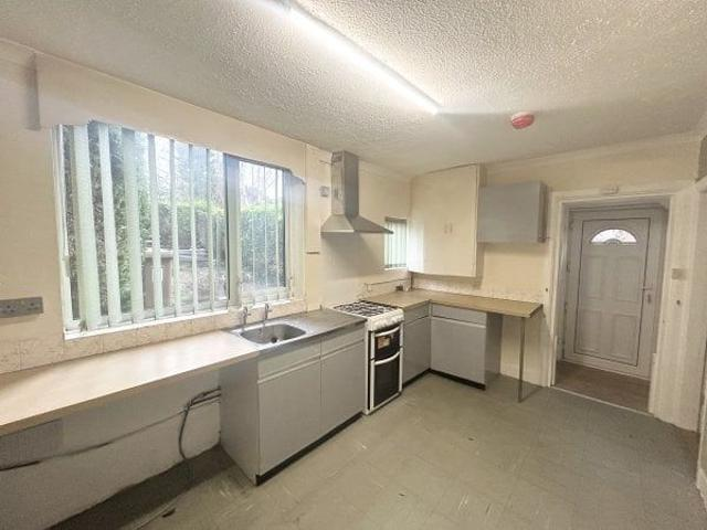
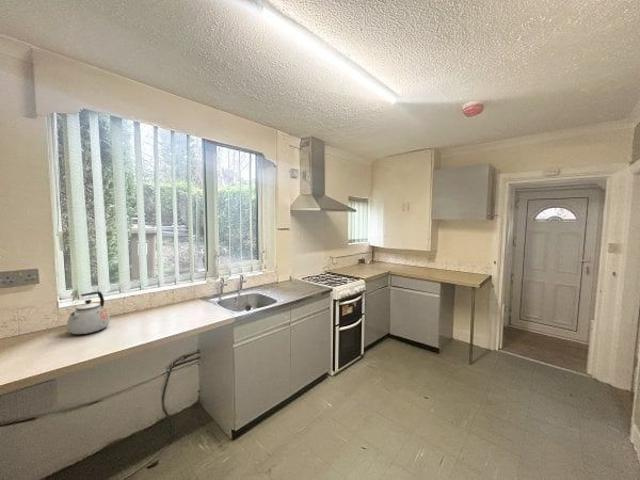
+ kettle [66,291,111,335]
